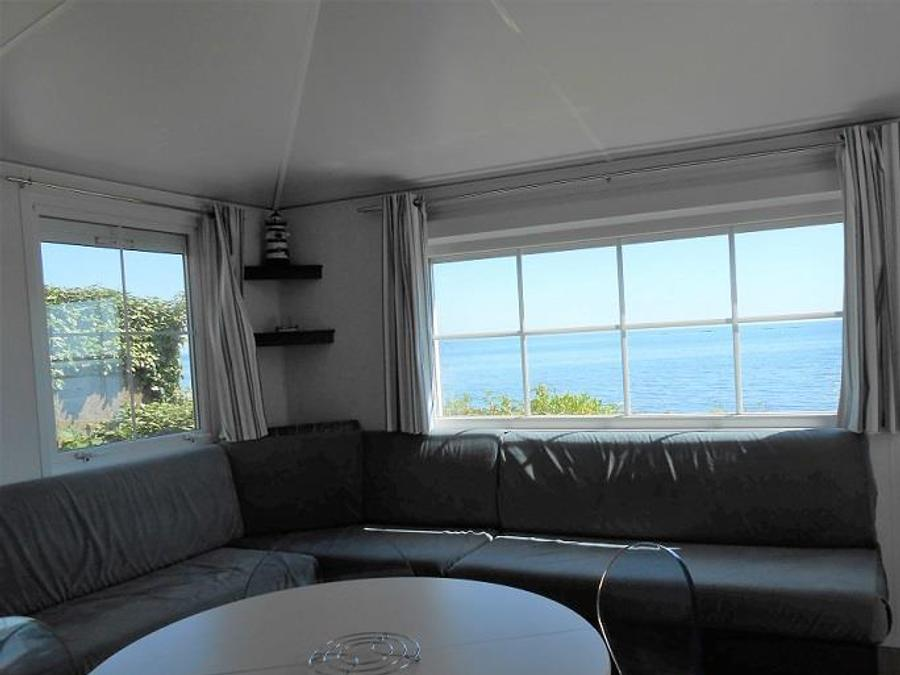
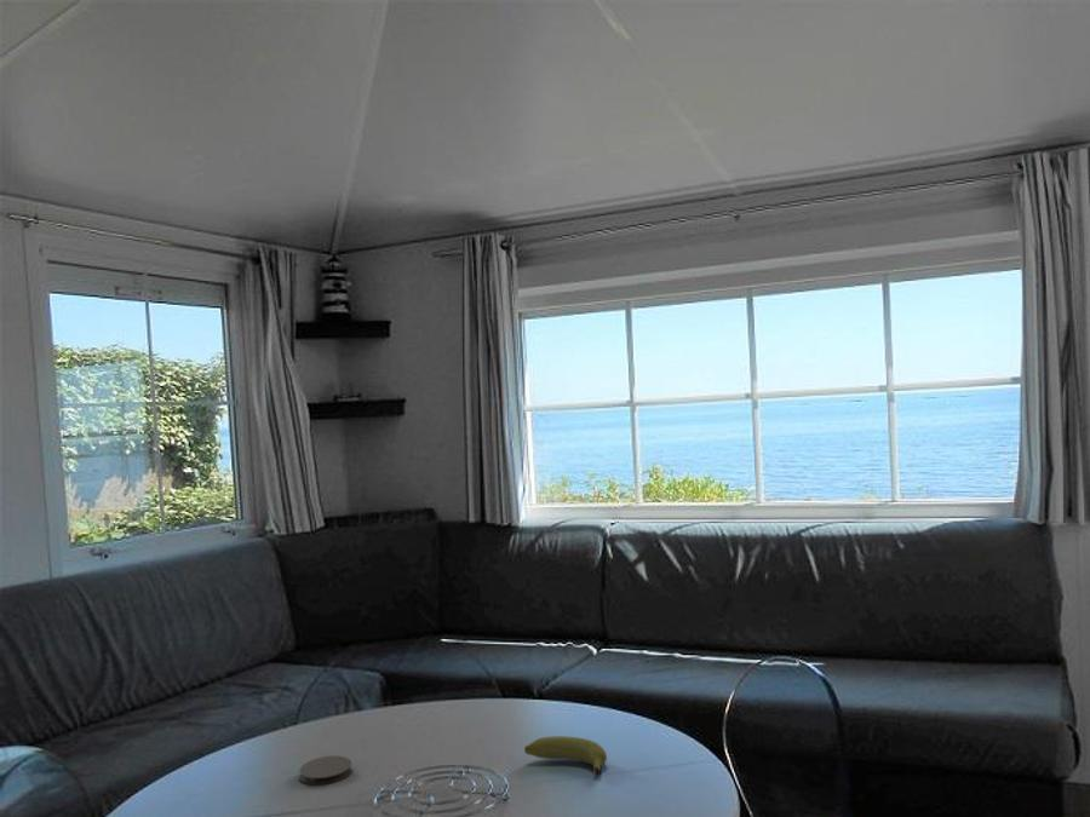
+ coaster [298,755,354,786]
+ banana [523,735,608,776]
